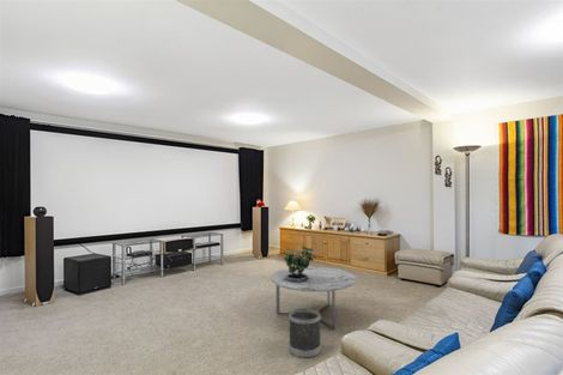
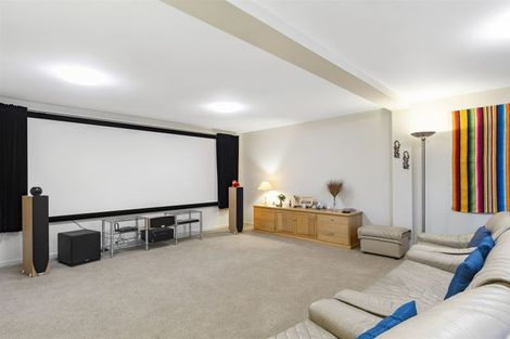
- wastebasket [287,307,322,359]
- potted plant [283,244,316,283]
- coffee table [270,266,357,331]
